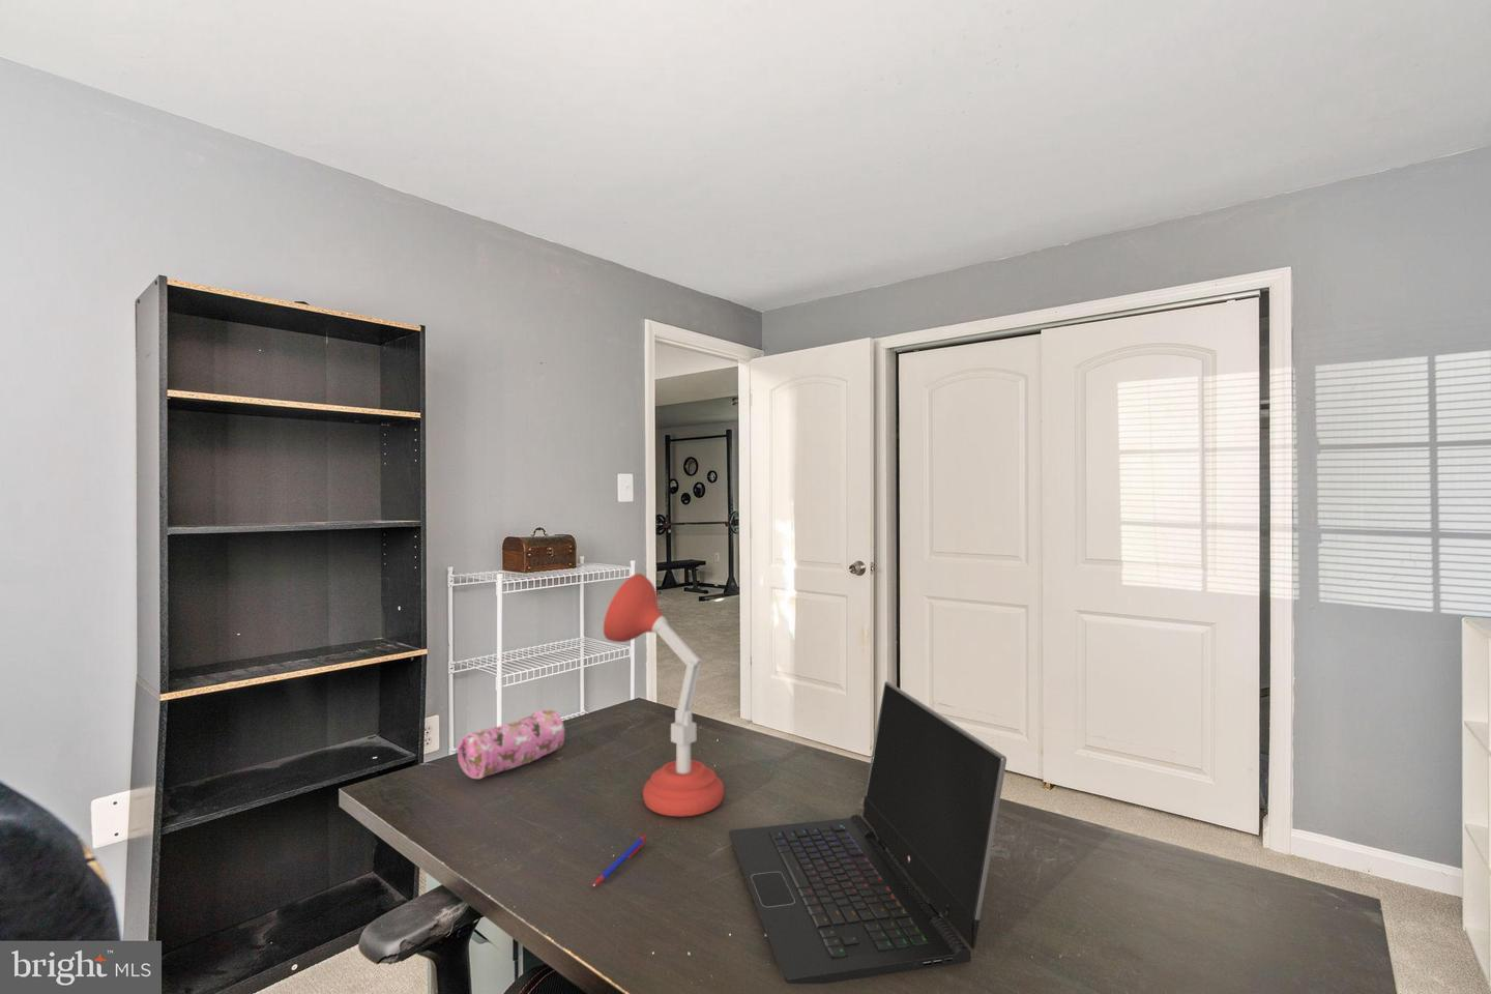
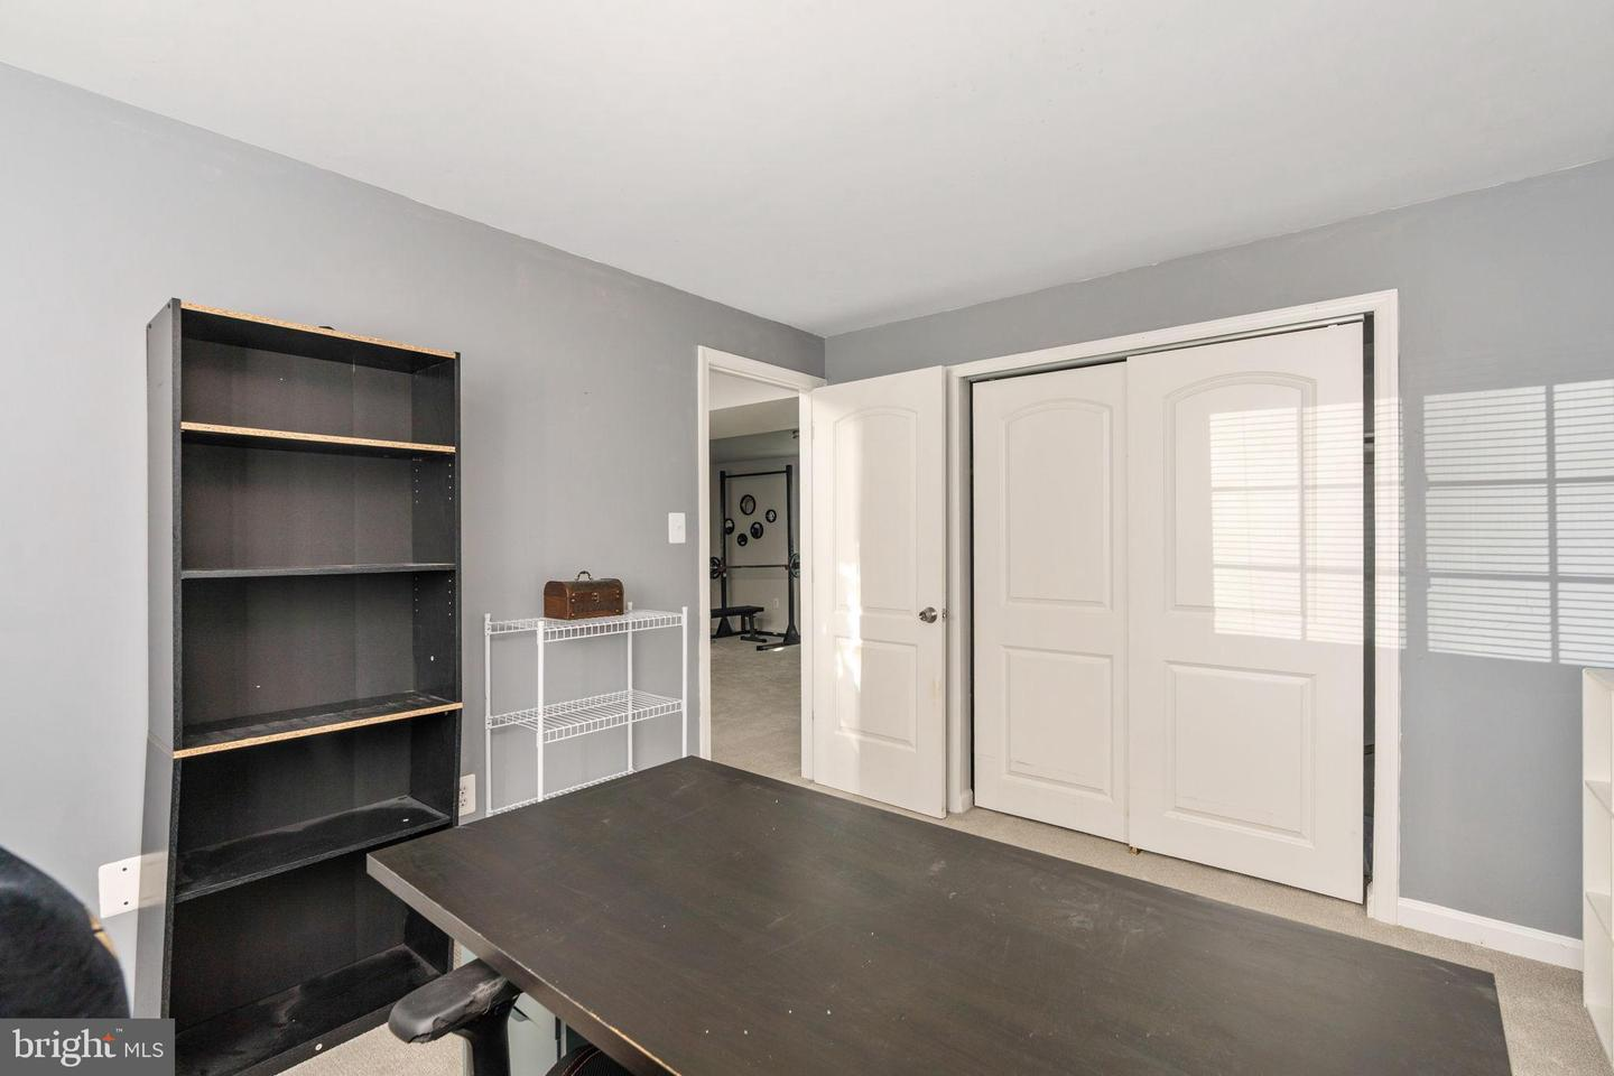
- laptop computer [728,680,1007,985]
- desk lamp [602,572,726,816]
- pen [592,834,647,888]
- pencil case [456,709,566,780]
